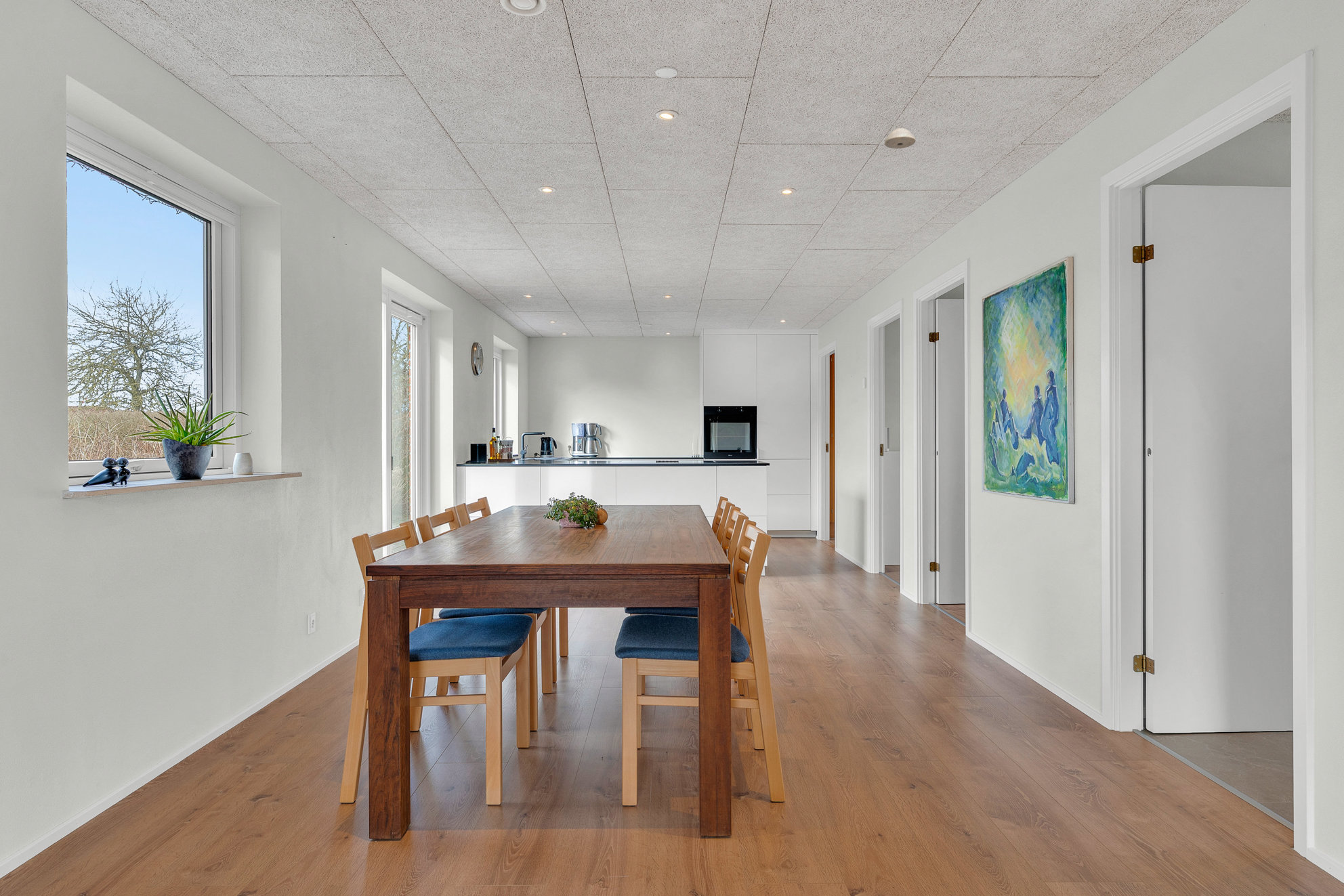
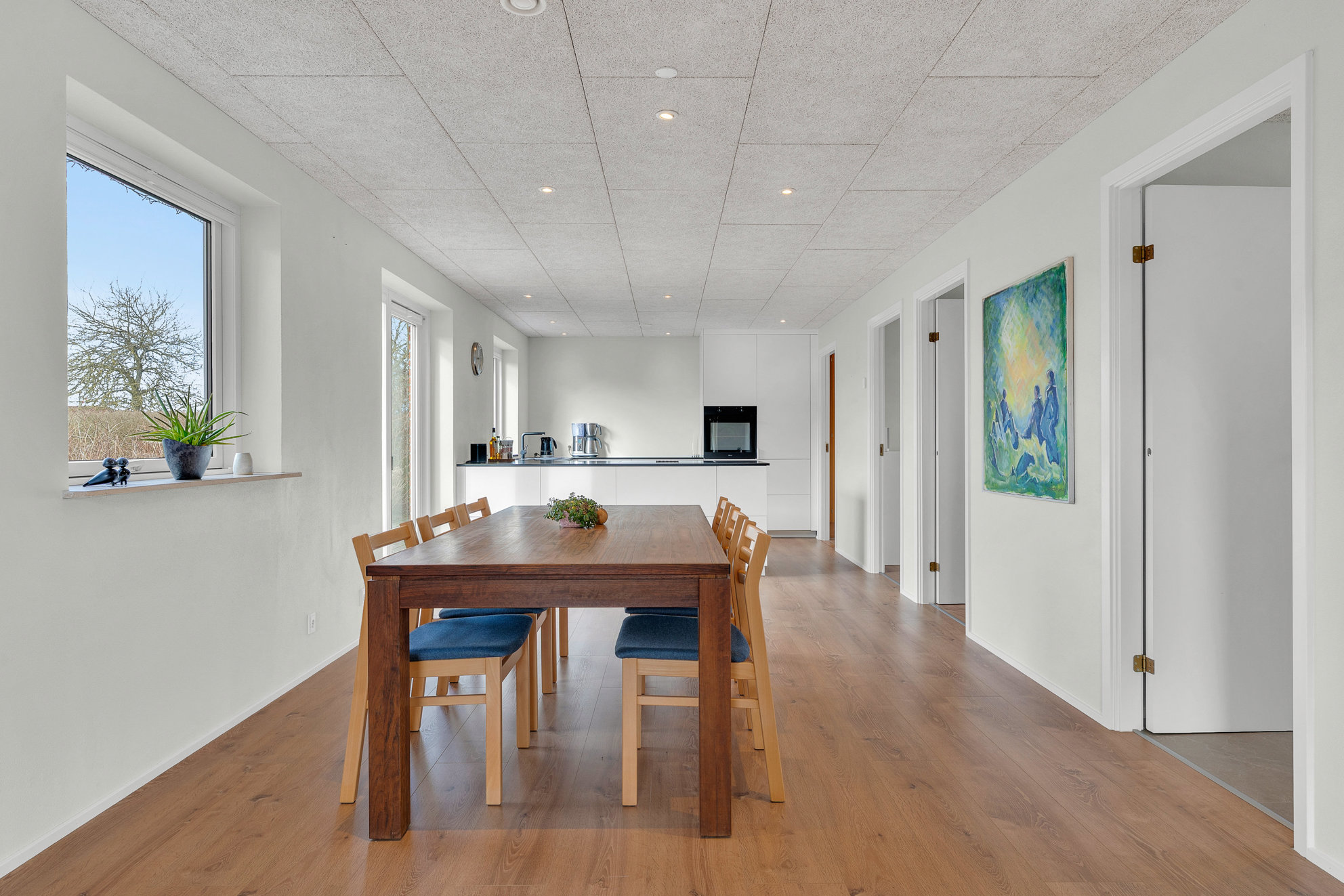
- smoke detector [884,127,916,149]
